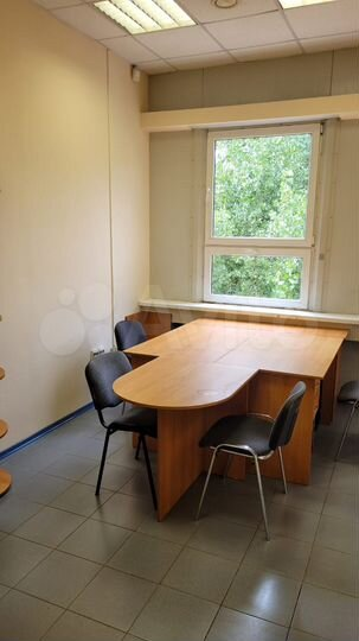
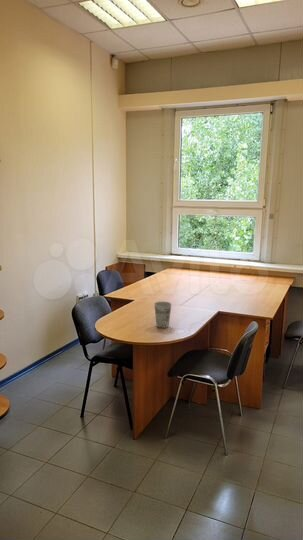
+ cup [153,301,172,329]
